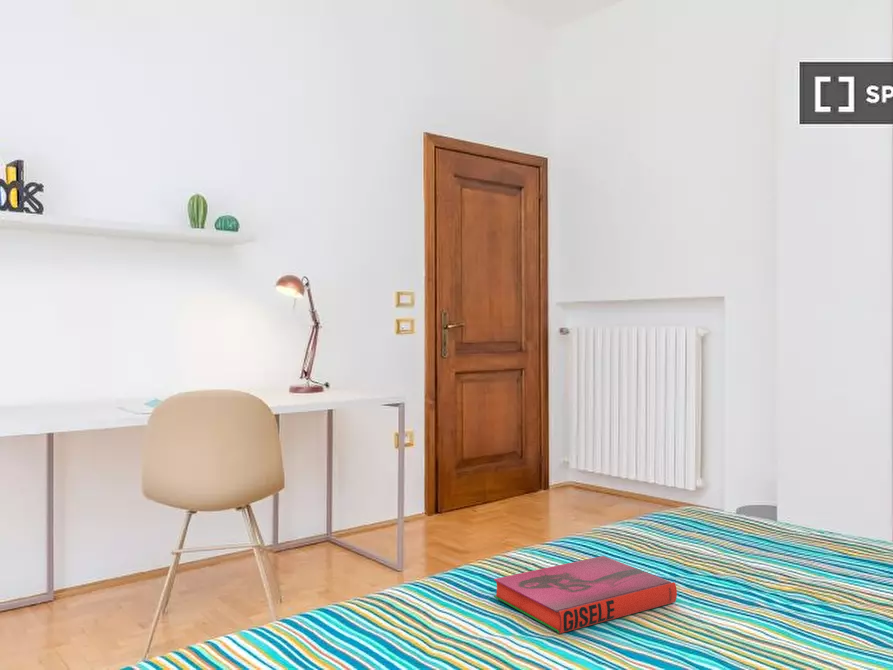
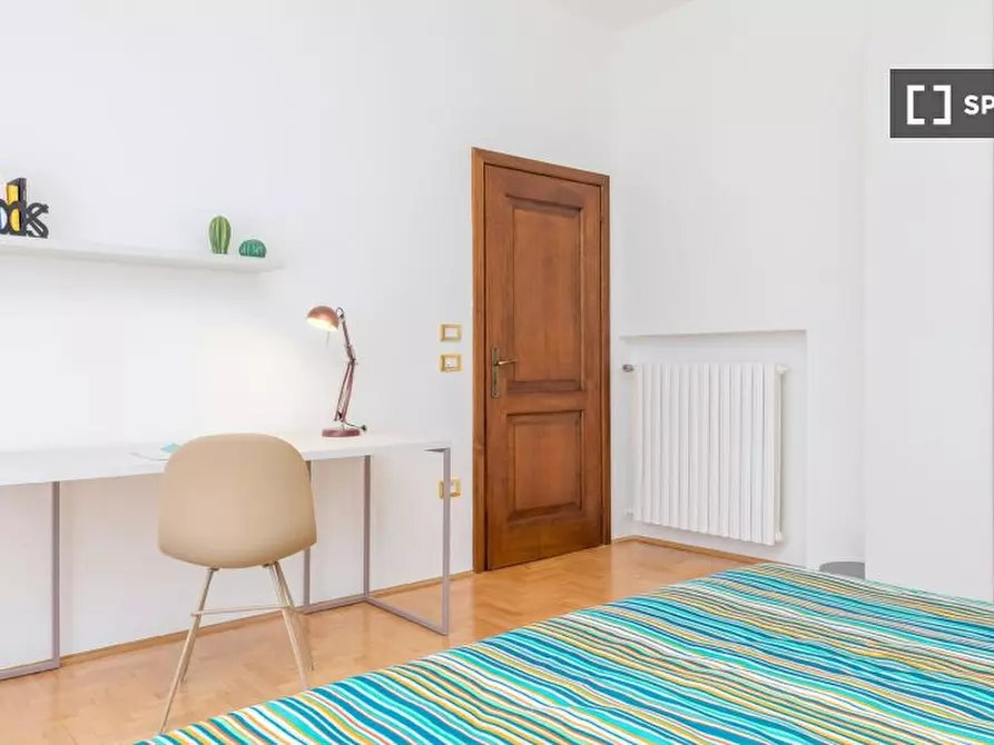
- hardback book [493,555,678,635]
